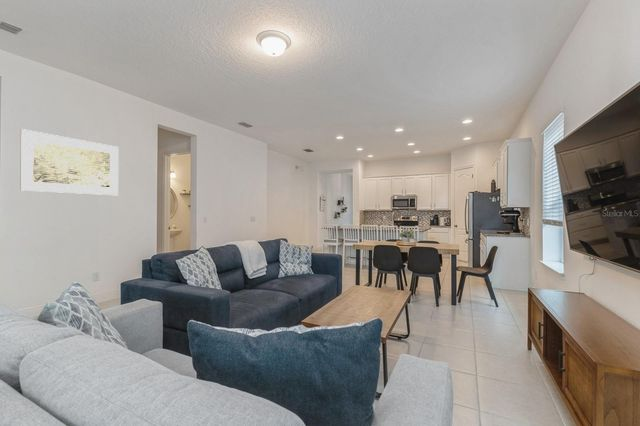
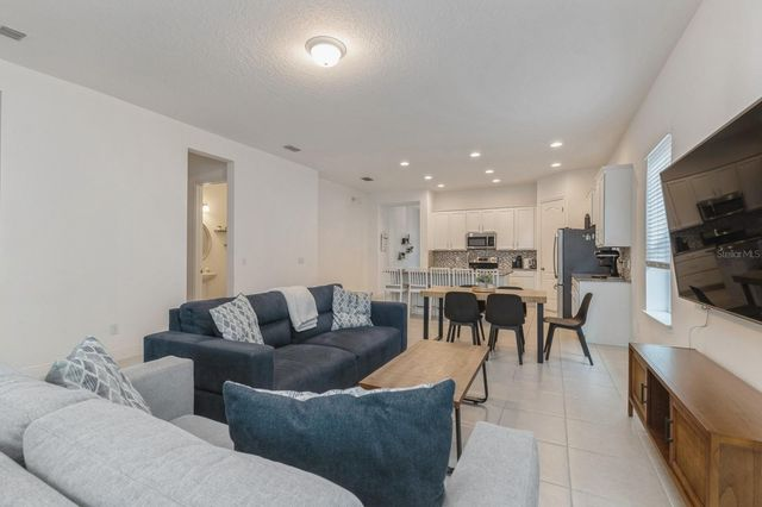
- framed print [19,128,119,196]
